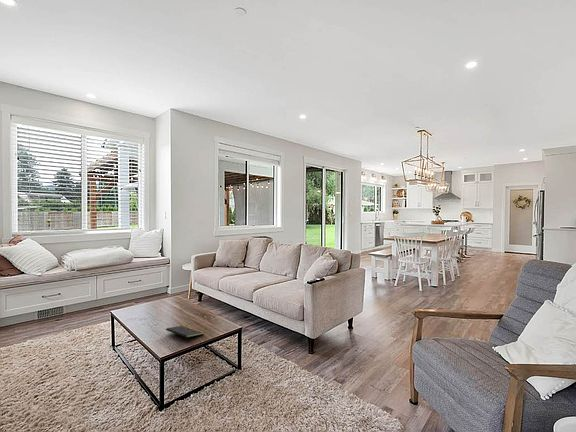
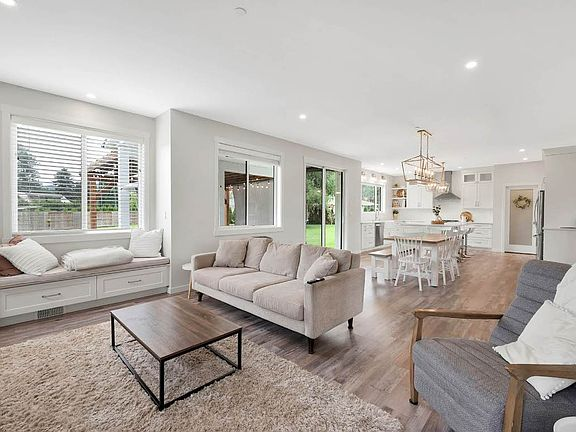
- notepad [165,324,205,343]
